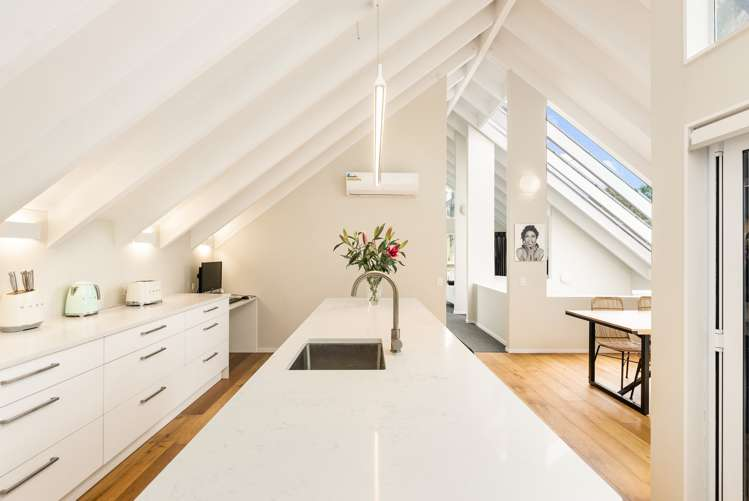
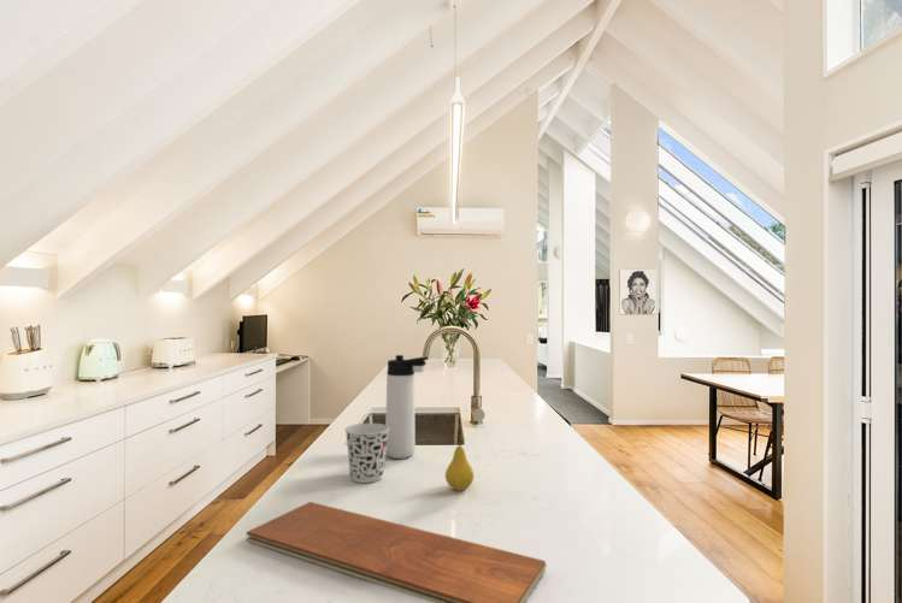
+ thermos bottle [384,354,430,460]
+ fruit [444,437,476,491]
+ cup [343,422,389,484]
+ chopping board [246,501,547,603]
